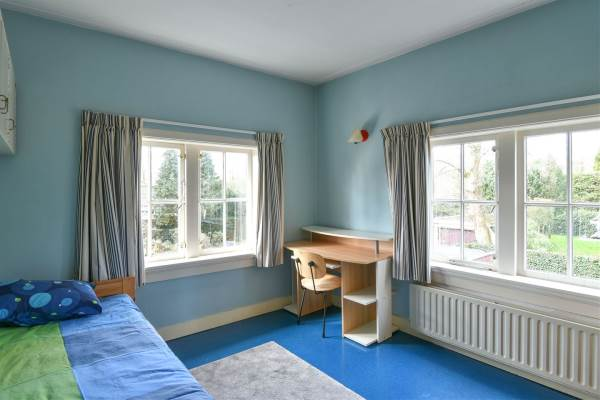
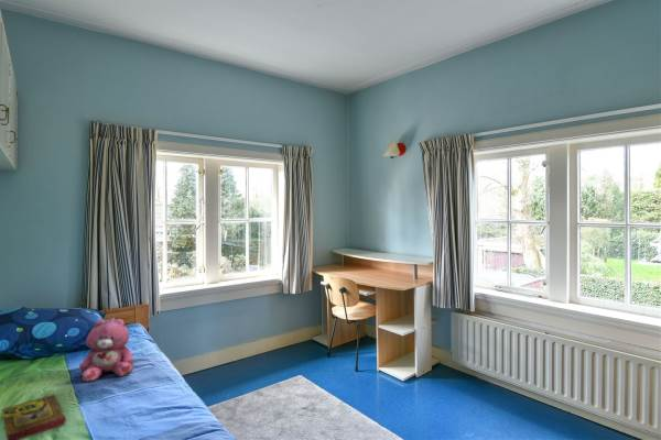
+ book [1,393,67,440]
+ teddy bear [78,317,134,383]
